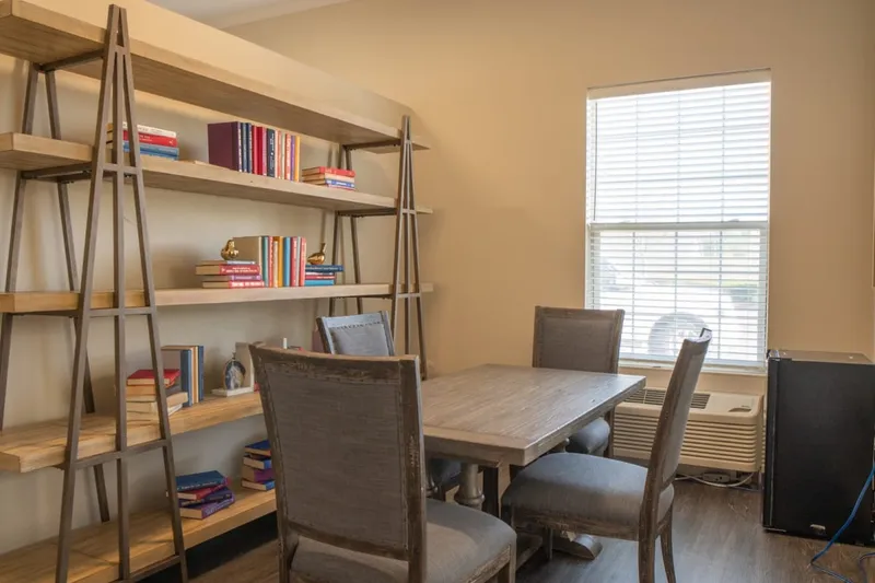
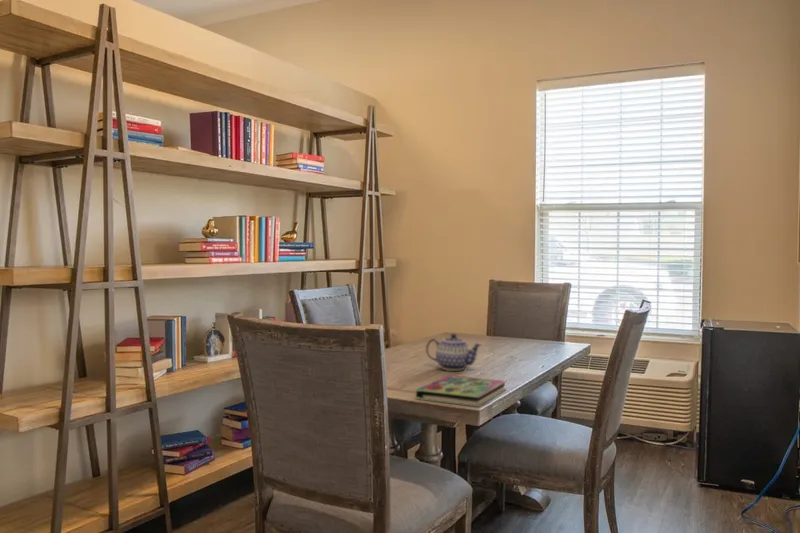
+ teapot [425,333,483,372]
+ book [414,374,508,407]
